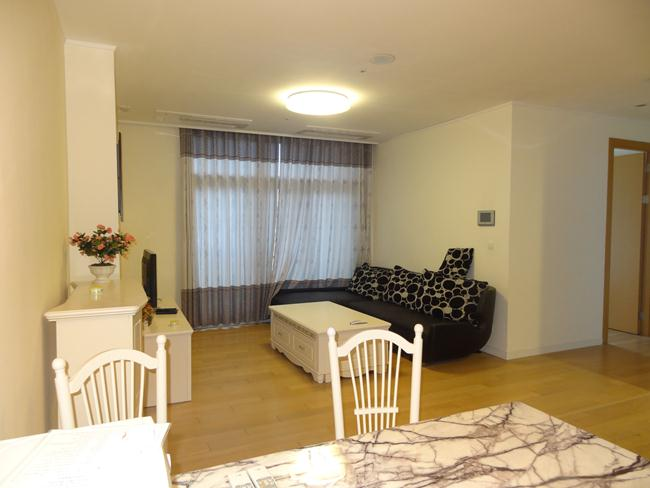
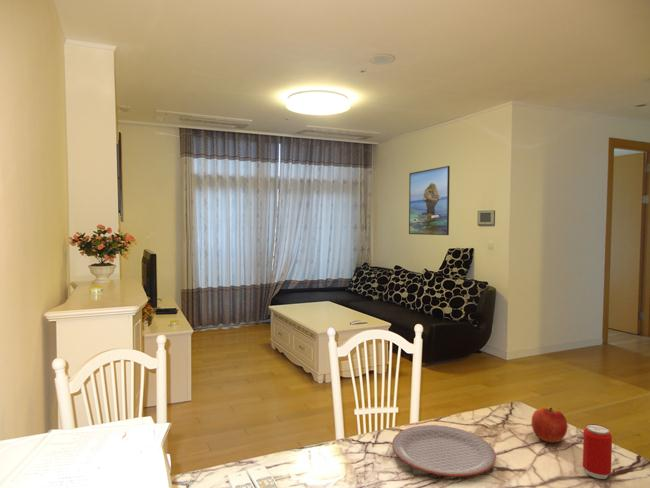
+ apple [531,407,569,443]
+ plate [391,424,497,477]
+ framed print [408,165,451,236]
+ beverage can [582,423,613,480]
